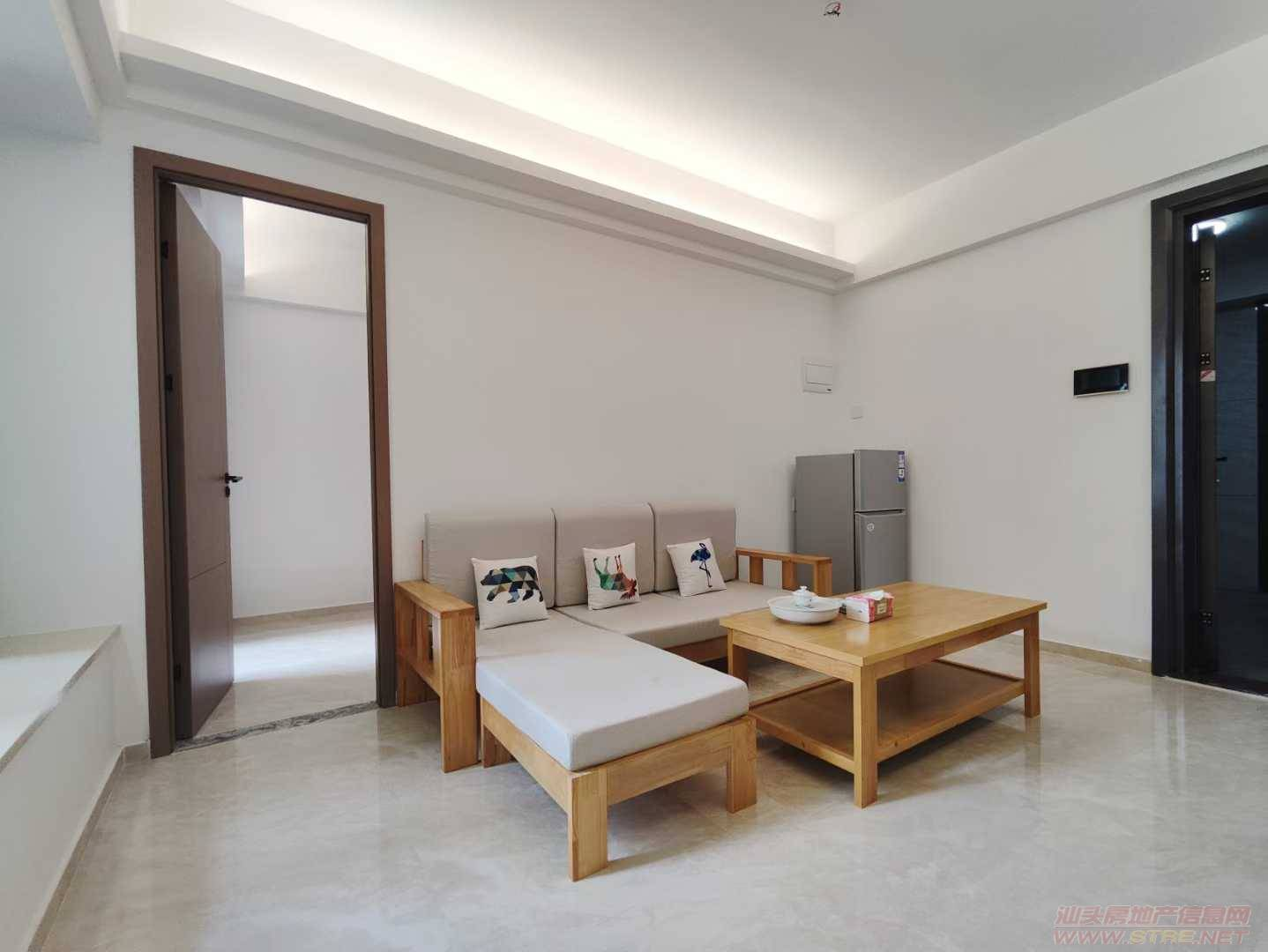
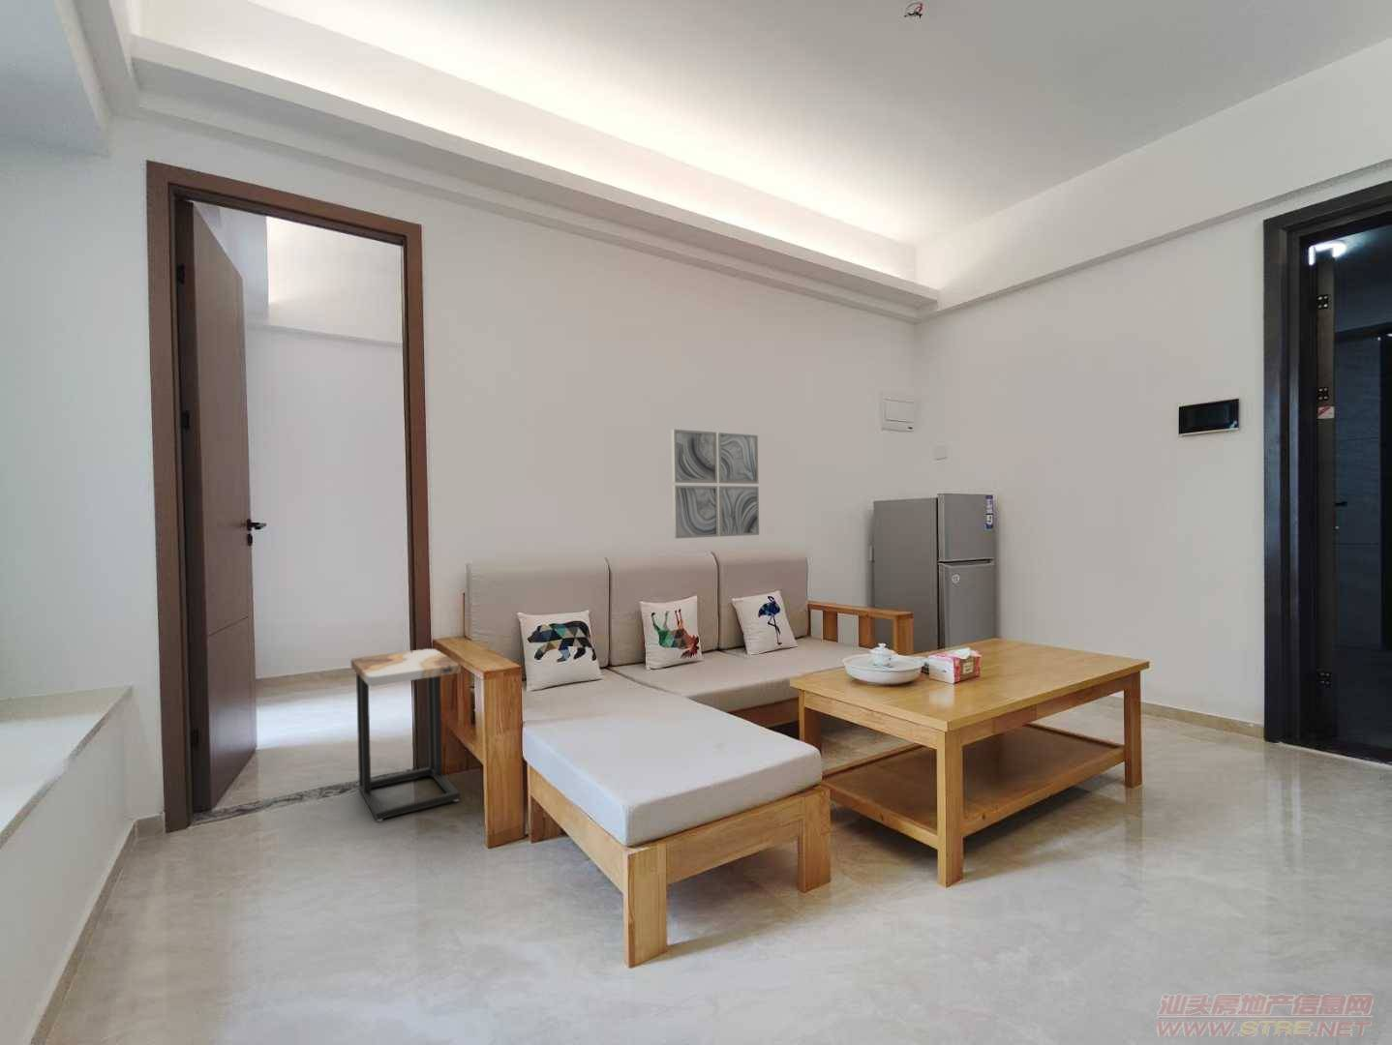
+ wall art [671,428,760,539]
+ side table [350,649,462,822]
